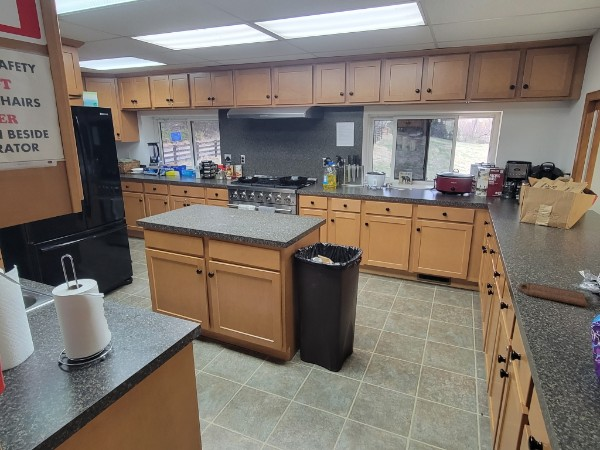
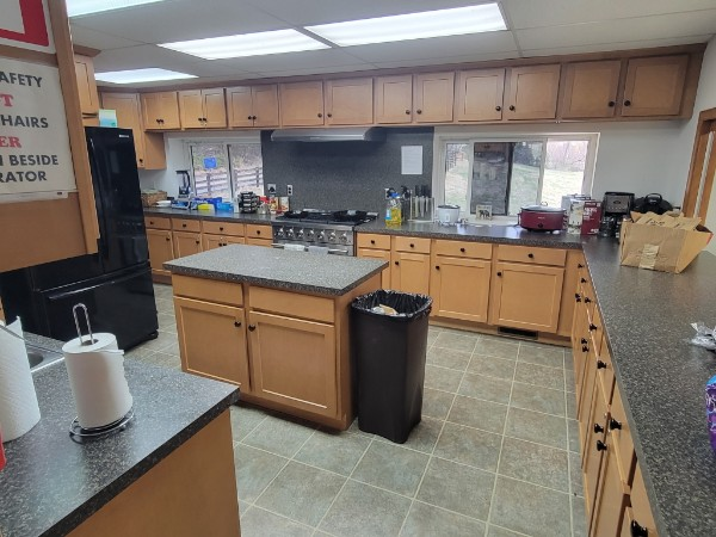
- cutting board [517,282,588,308]
